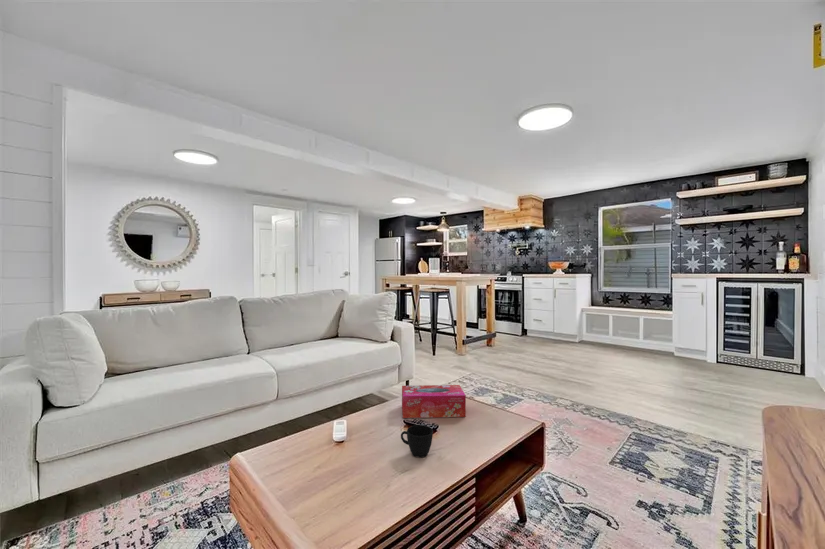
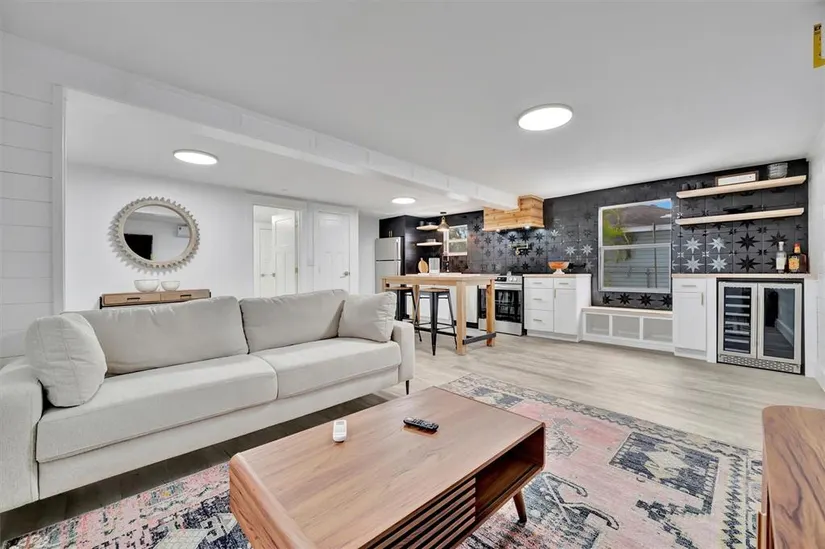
- cup [400,424,434,458]
- tissue box [401,384,467,419]
